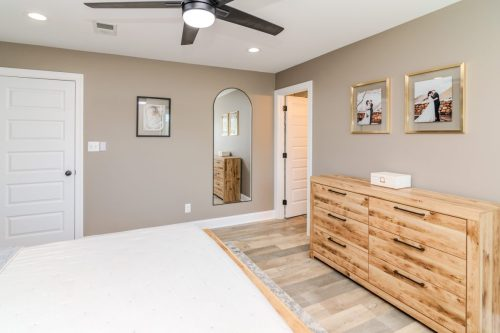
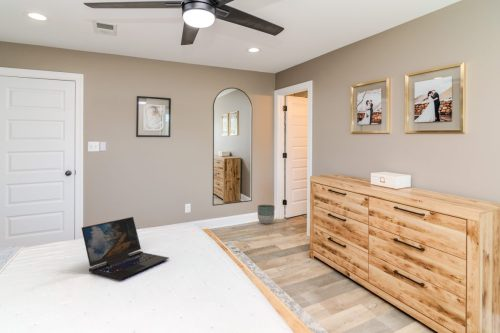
+ planter [257,204,276,225]
+ laptop [81,216,170,280]
